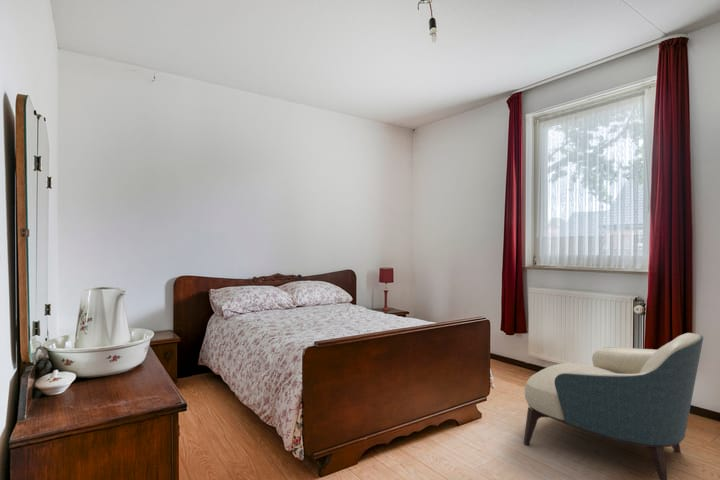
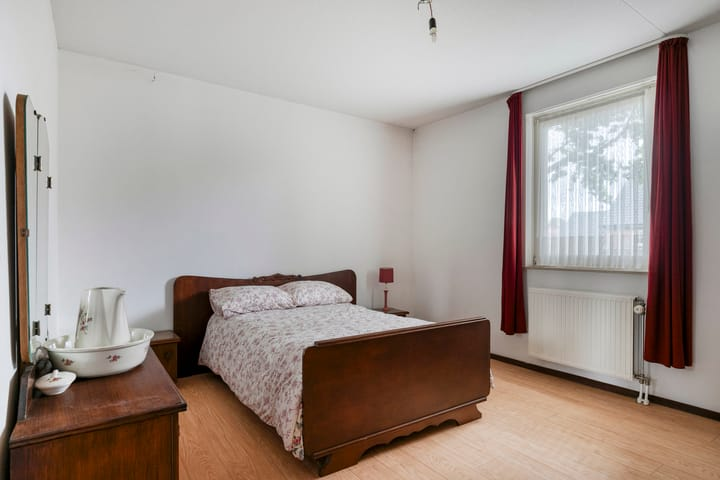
- armchair [523,332,704,480]
